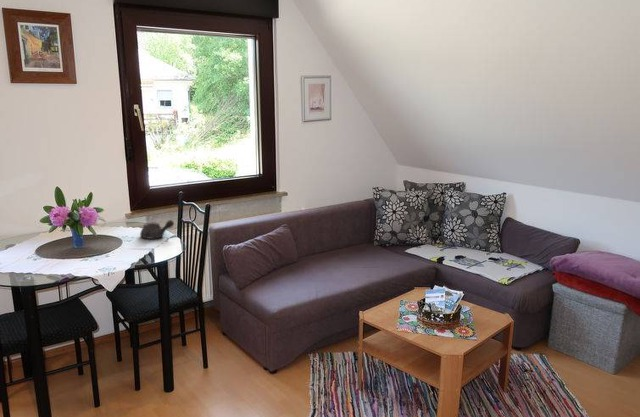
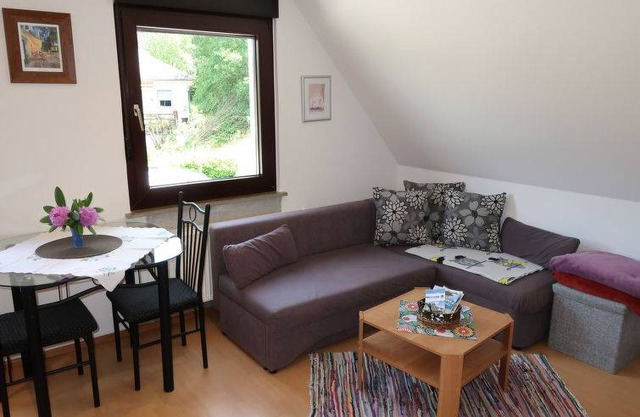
- teapot [139,219,175,240]
